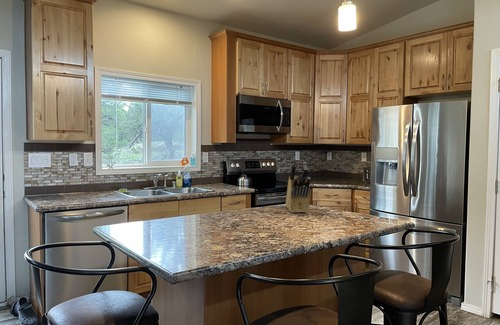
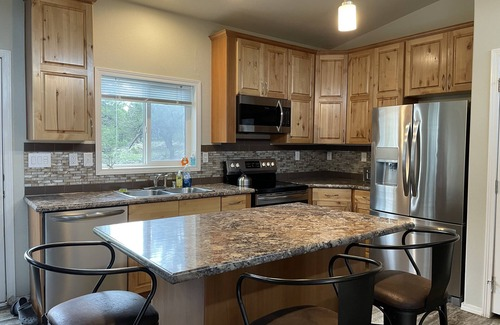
- knife block [285,161,312,214]
